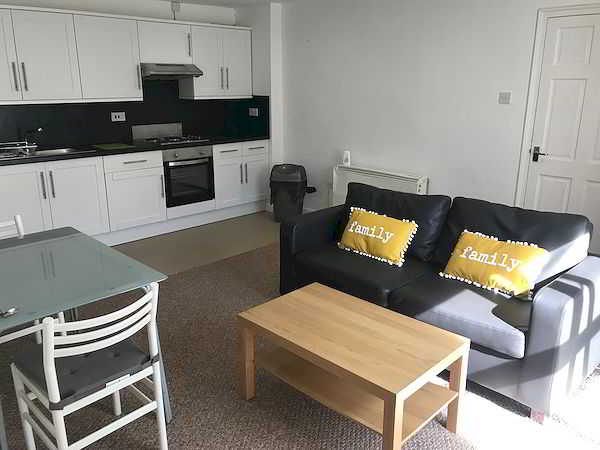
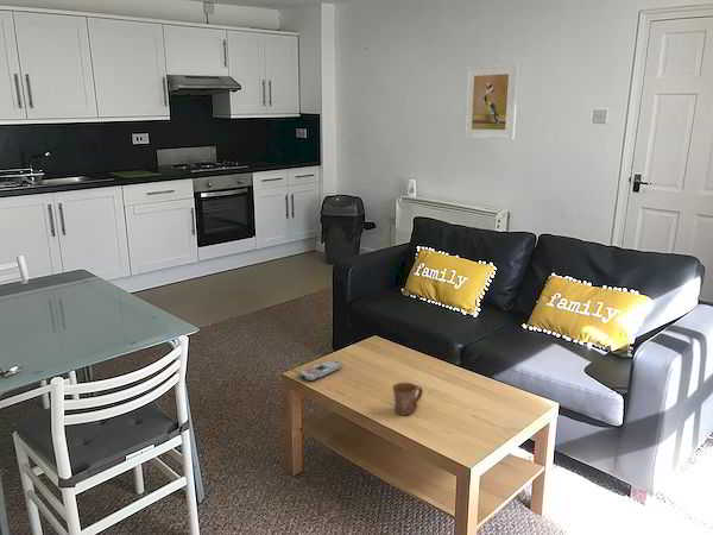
+ mug [391,382,424,416]
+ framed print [462,62,520,141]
+ remote control [297,359,343,383]
